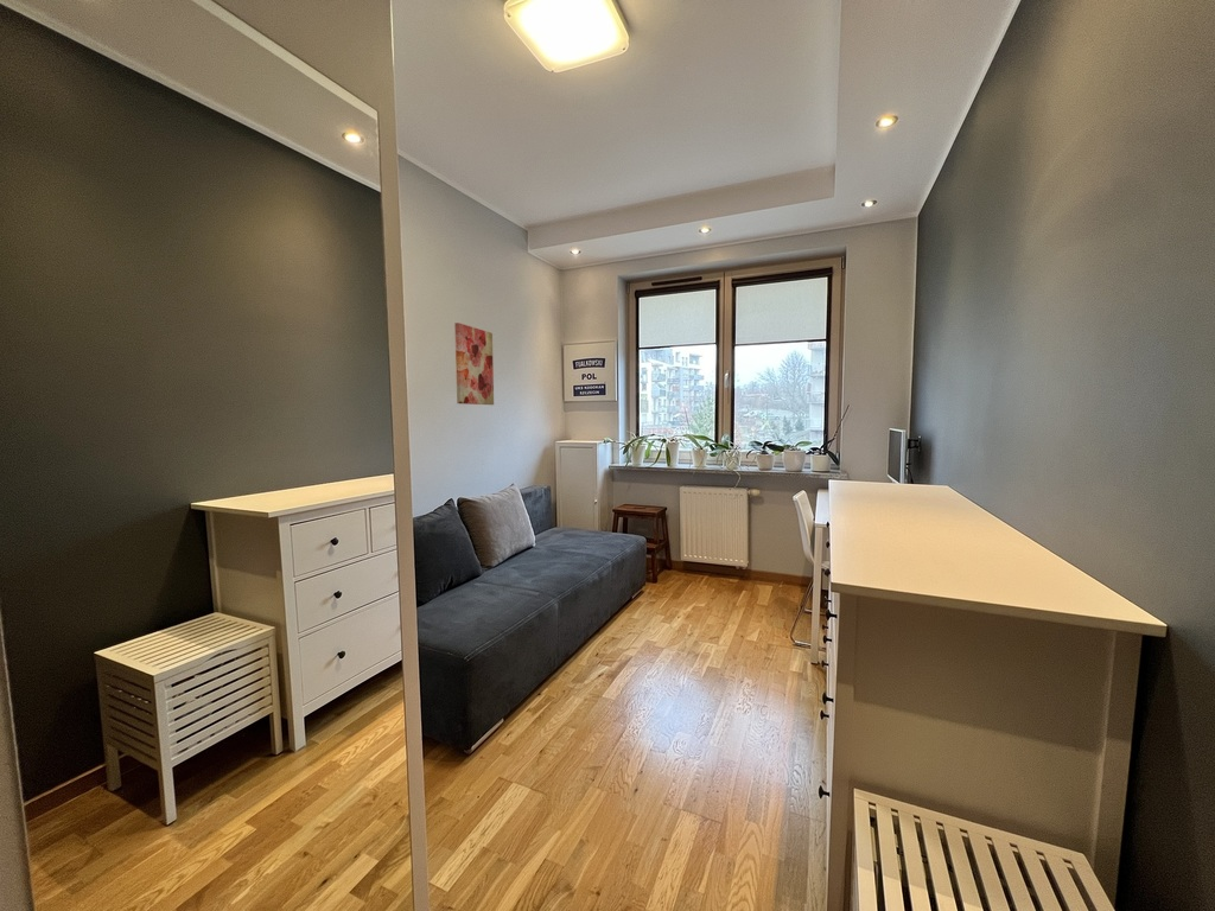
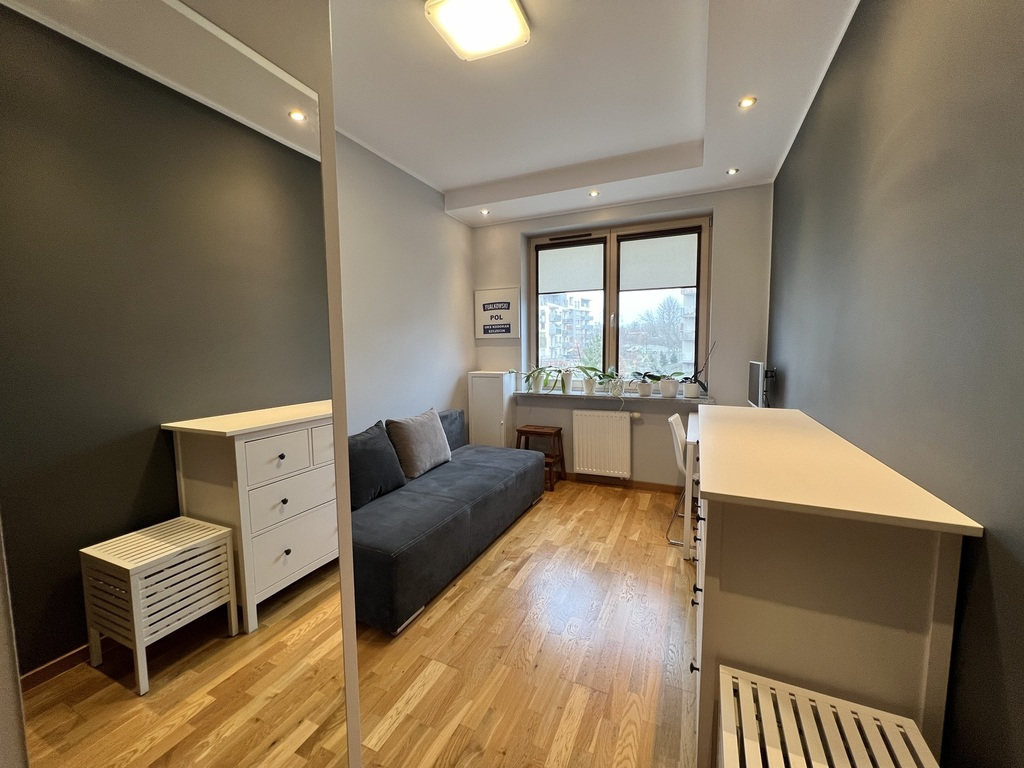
- wall art [453,321,495,406]
